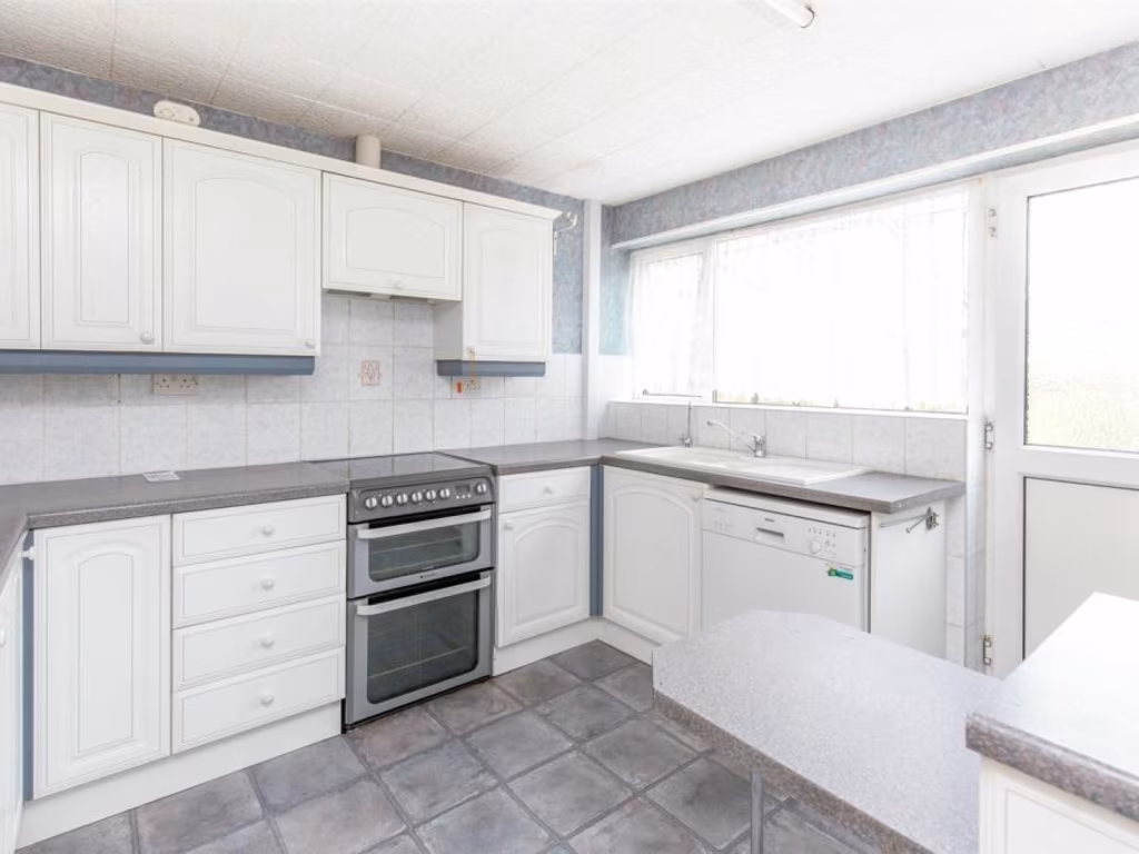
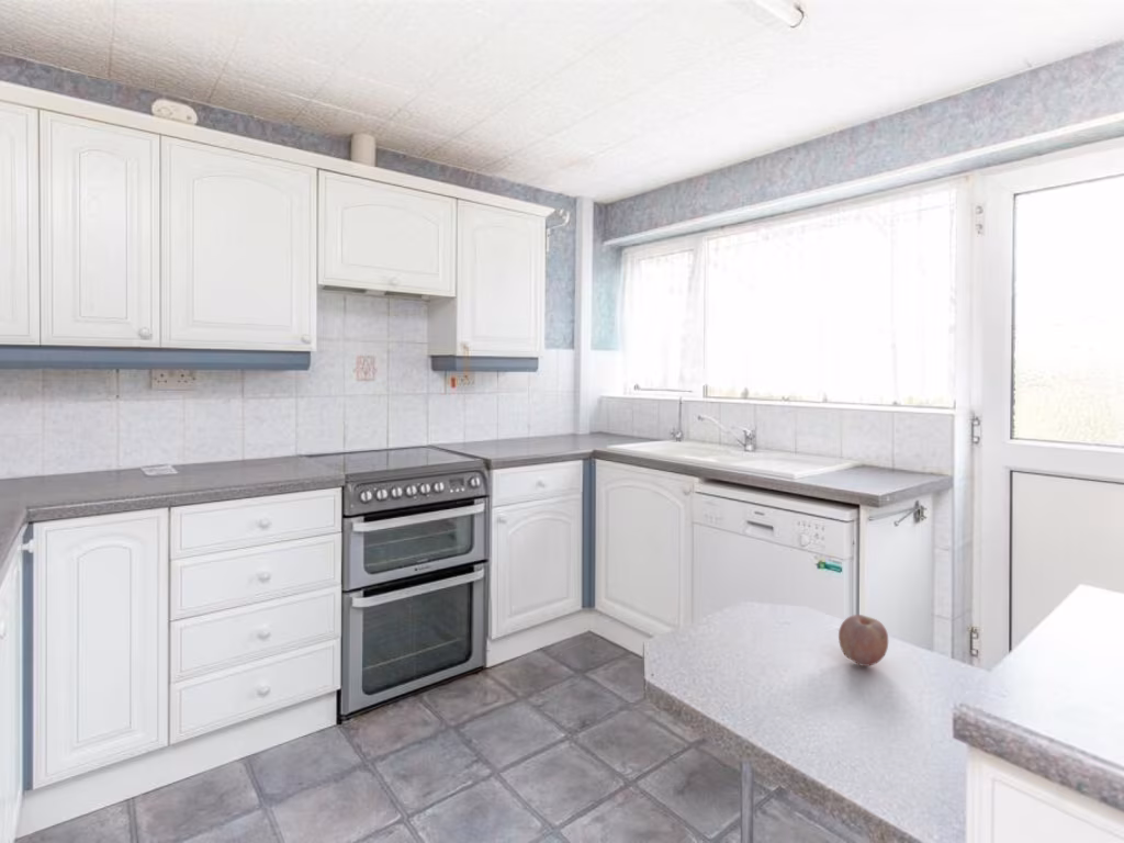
+ fruit [838,614,889,667]
